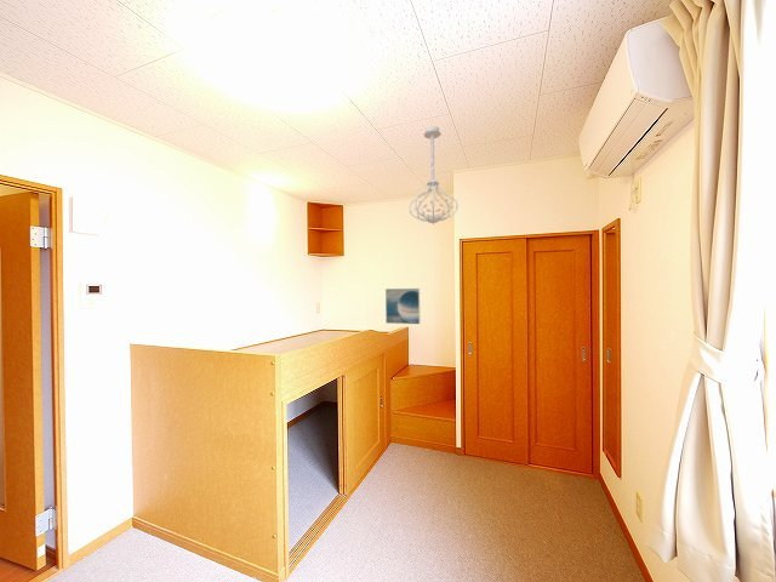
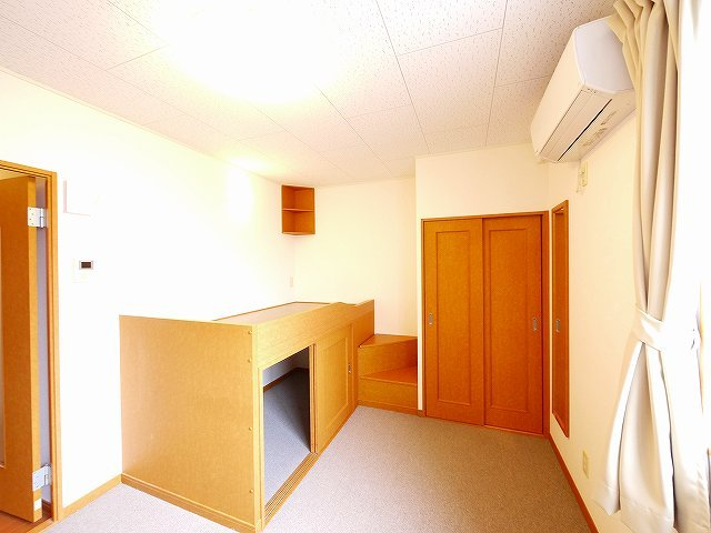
- ceiling light fixture [409,125,460,226]
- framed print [384,287,421,325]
